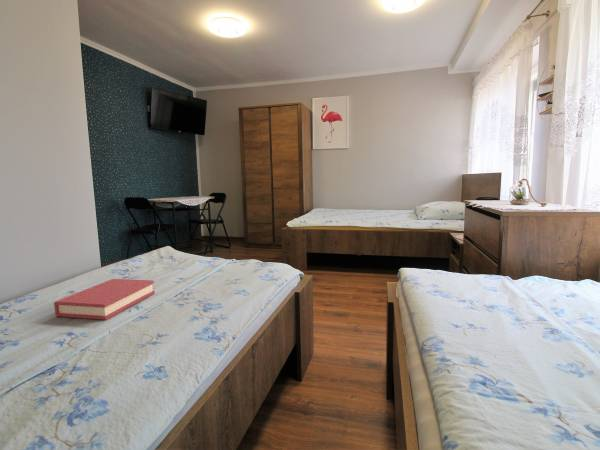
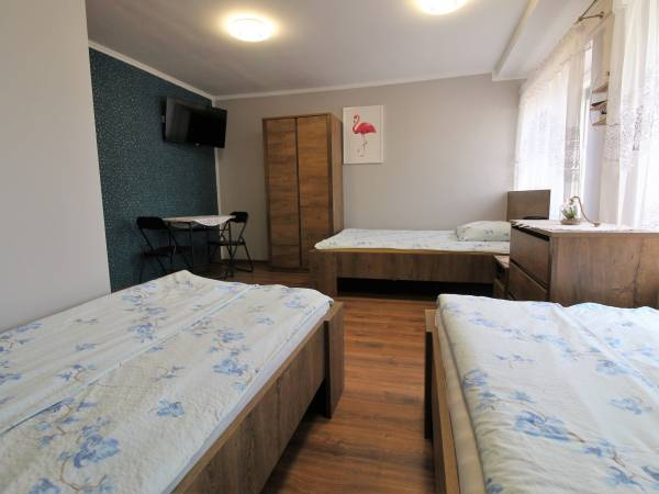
- hardback book [53,278,156,321]
